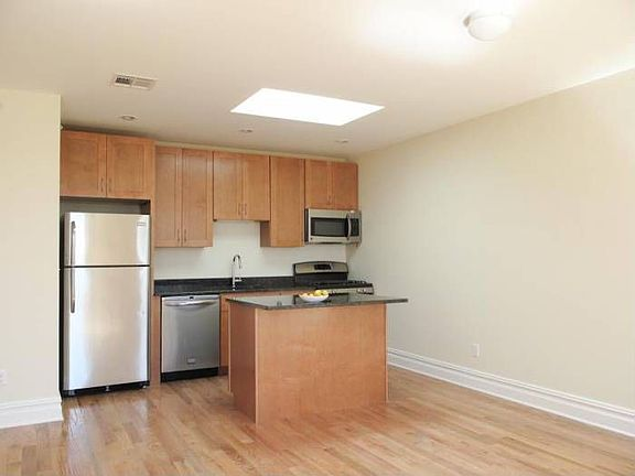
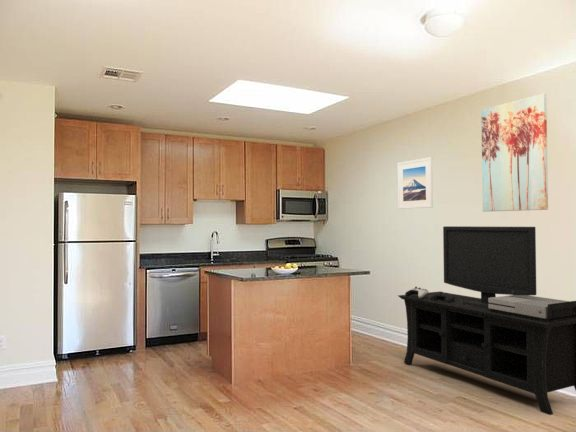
+ media console [397,225,576,416]
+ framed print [397,156,434,210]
+ wall art [480,93,549,213]
